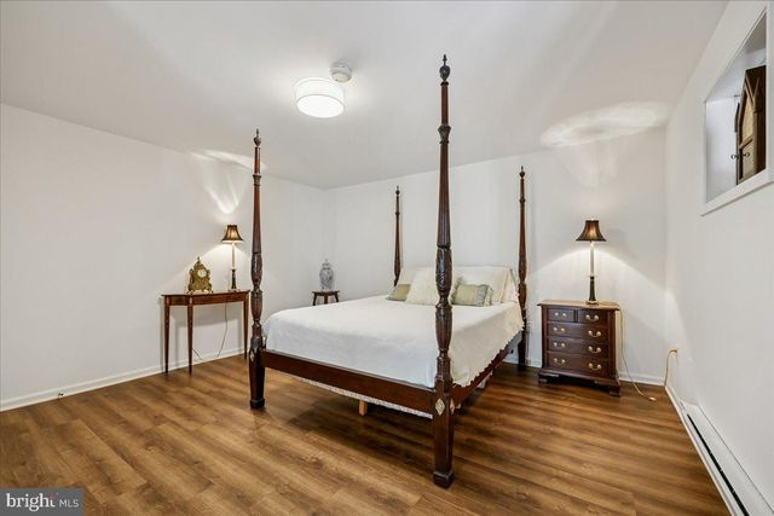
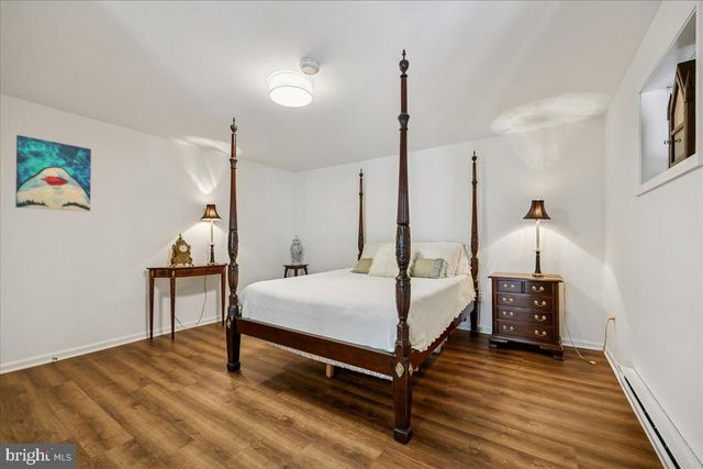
+ wall art [14,134,92,212]
